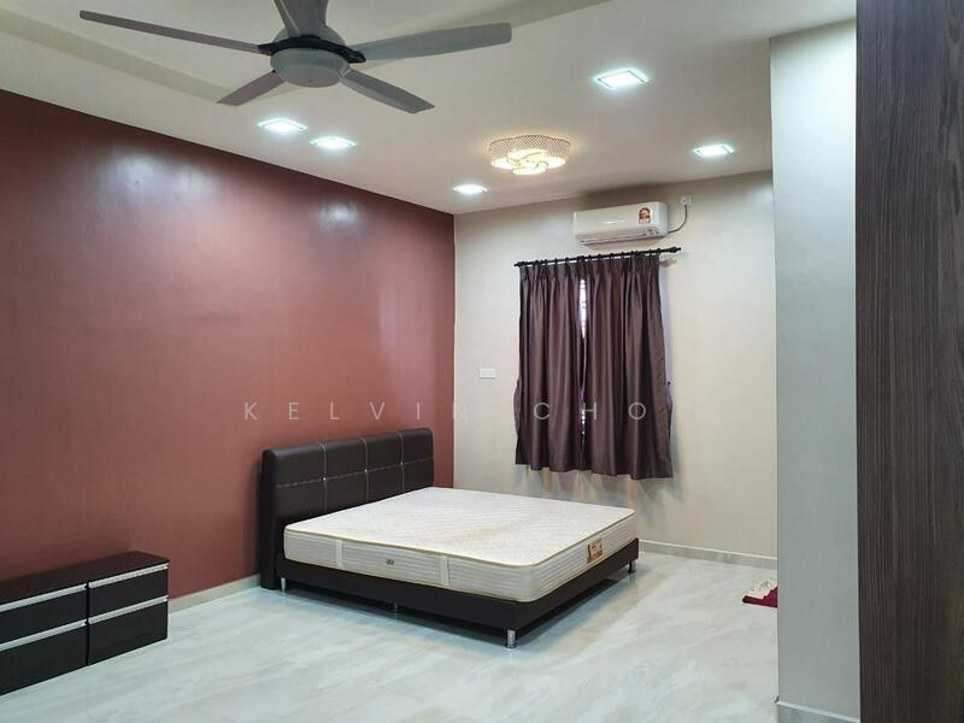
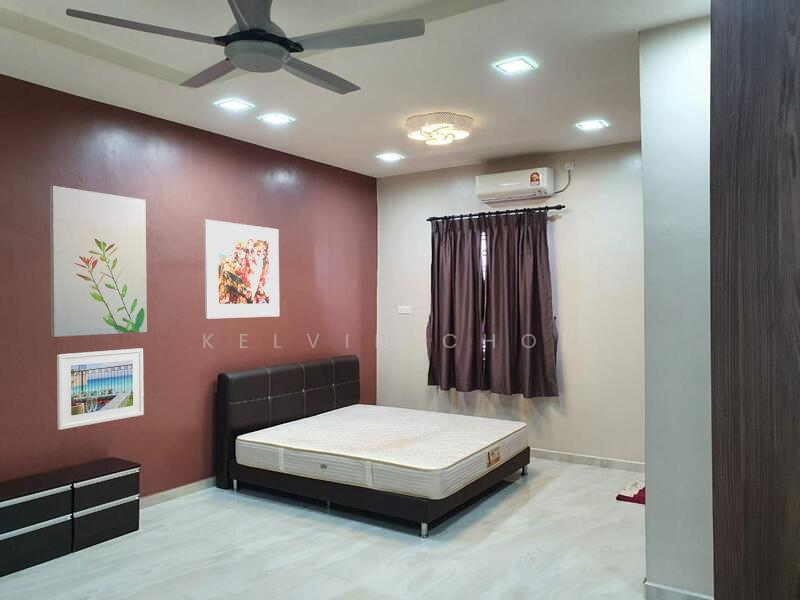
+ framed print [203,218,280,320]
+ wall art [49,185,148,338]
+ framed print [56,347,145,431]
